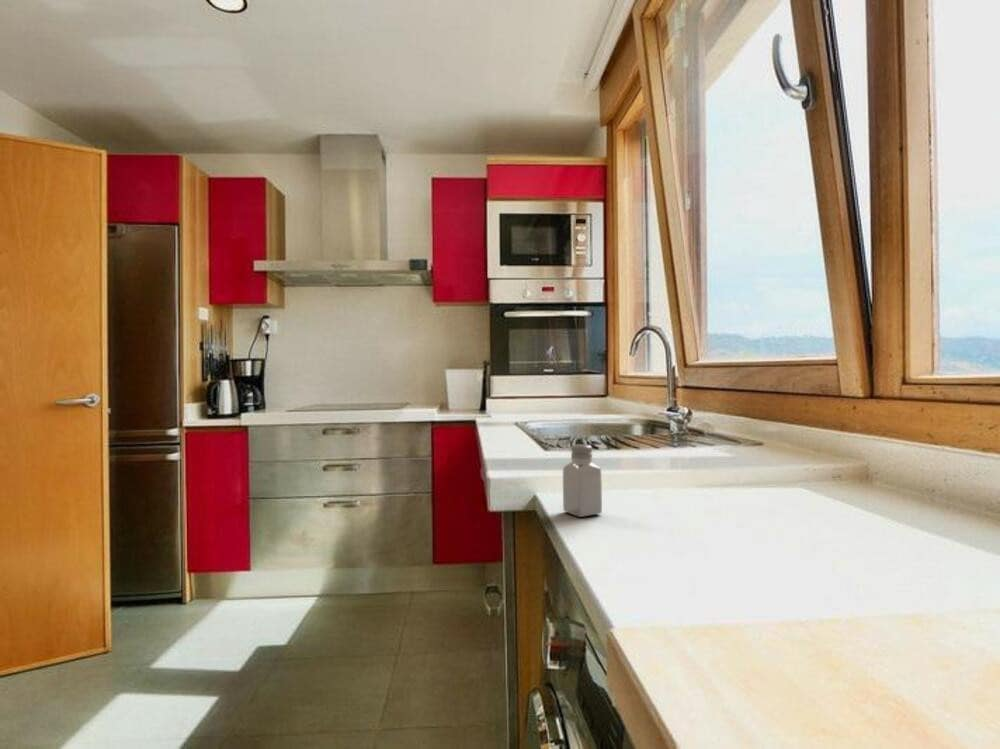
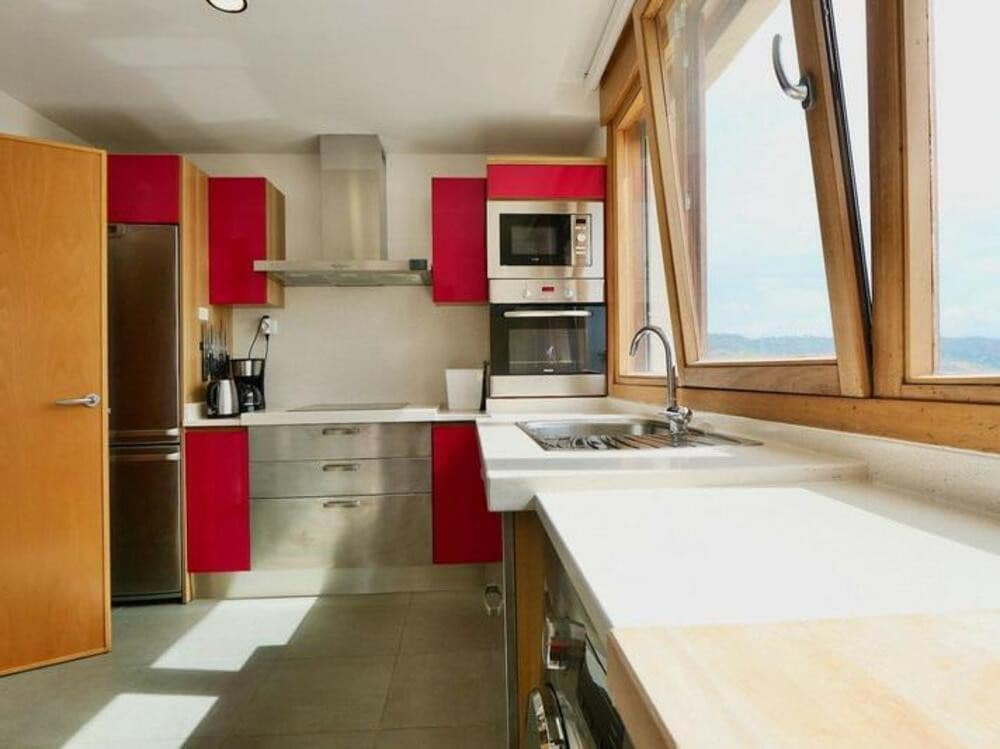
- saltshaker [562,443,603,518]
